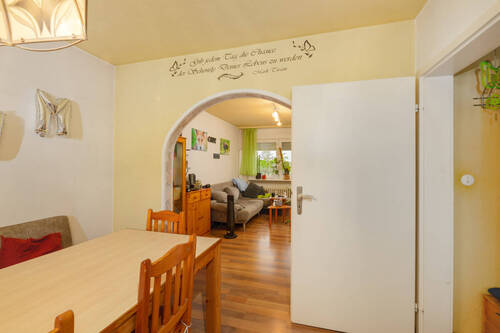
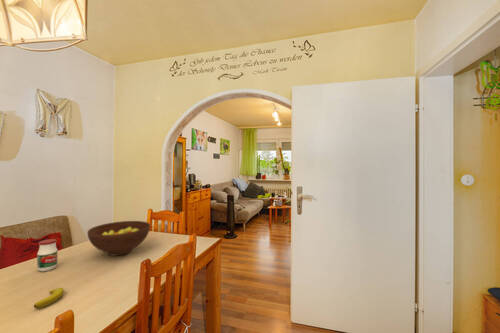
+ fruit bowl [86,220,151,257]
+ banana [33,287,65,309]
+ jar [36,238,59,272]
